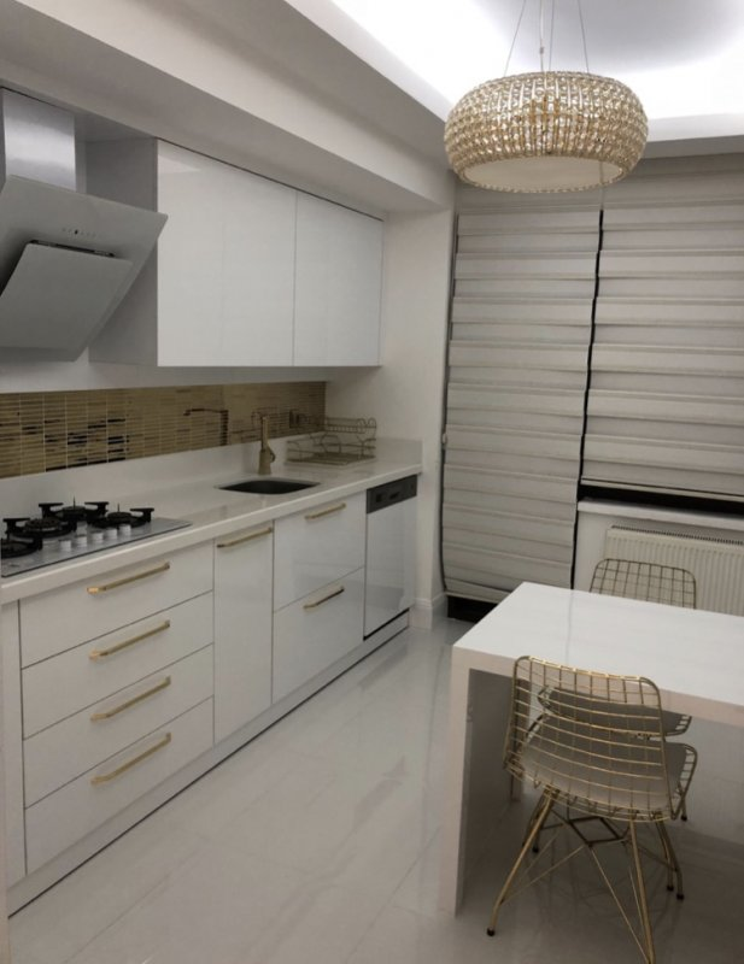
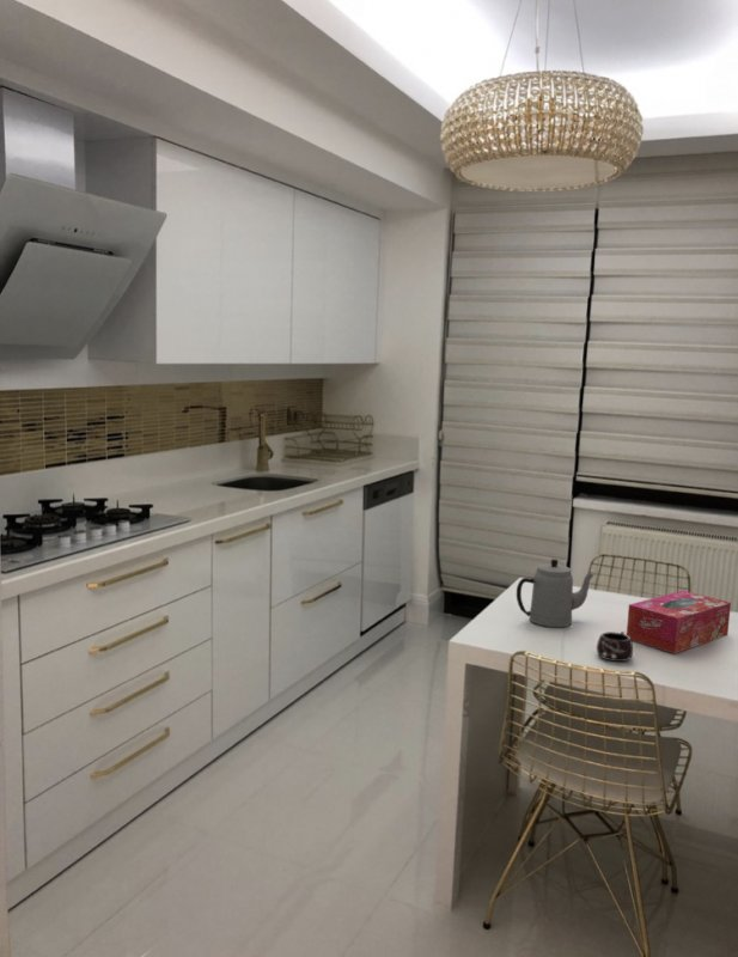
+ tissue box [626,590,732,654]
+ mug [596,630,634,663]
+ teapot [516,557,596,628]
